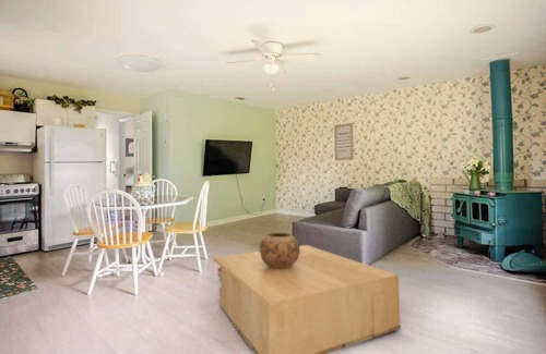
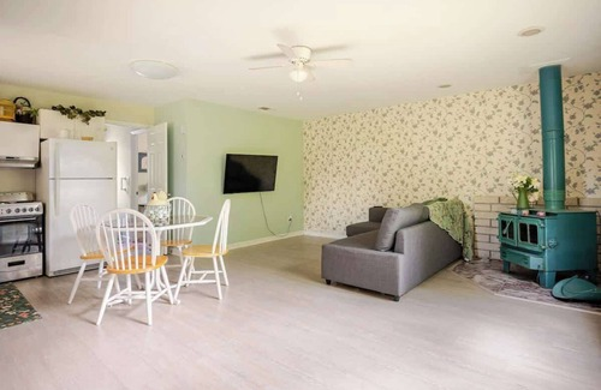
- wall art [333,122,355,161]
- coffee table [212,244,402,354]
- decorative bowl [259,232,300,269]
